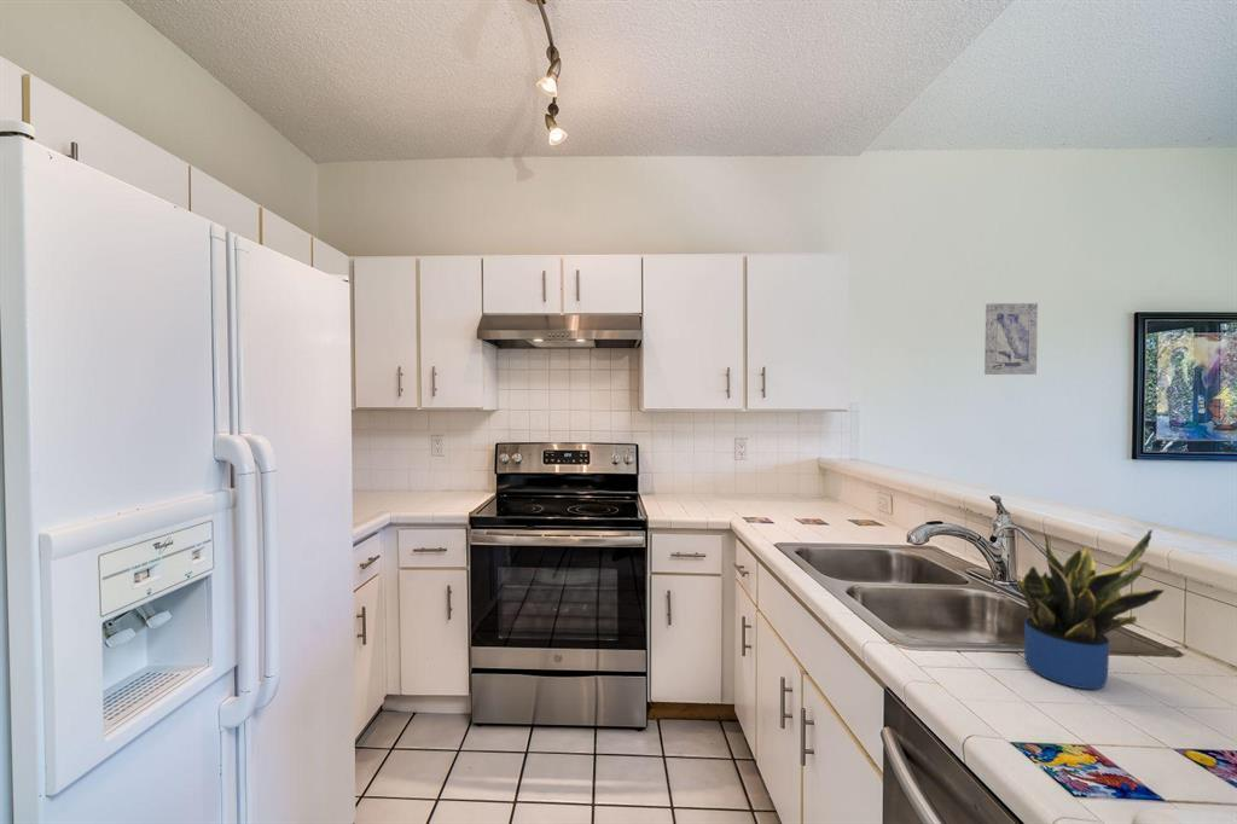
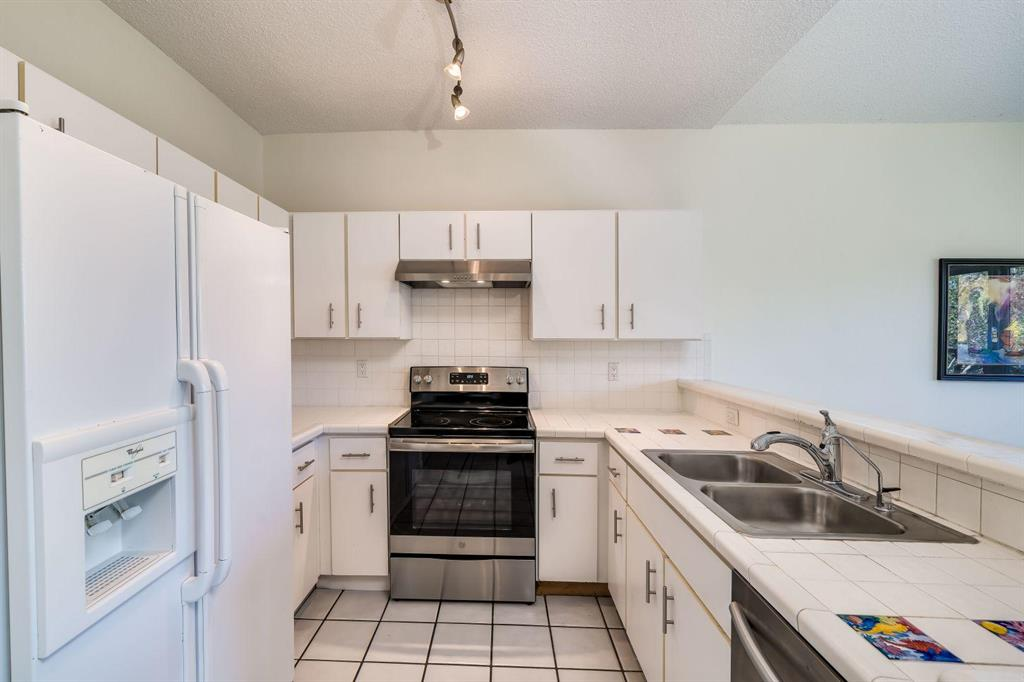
- wall art [983,302,1039,376]
- potted plant [1016,528,1166,690]
